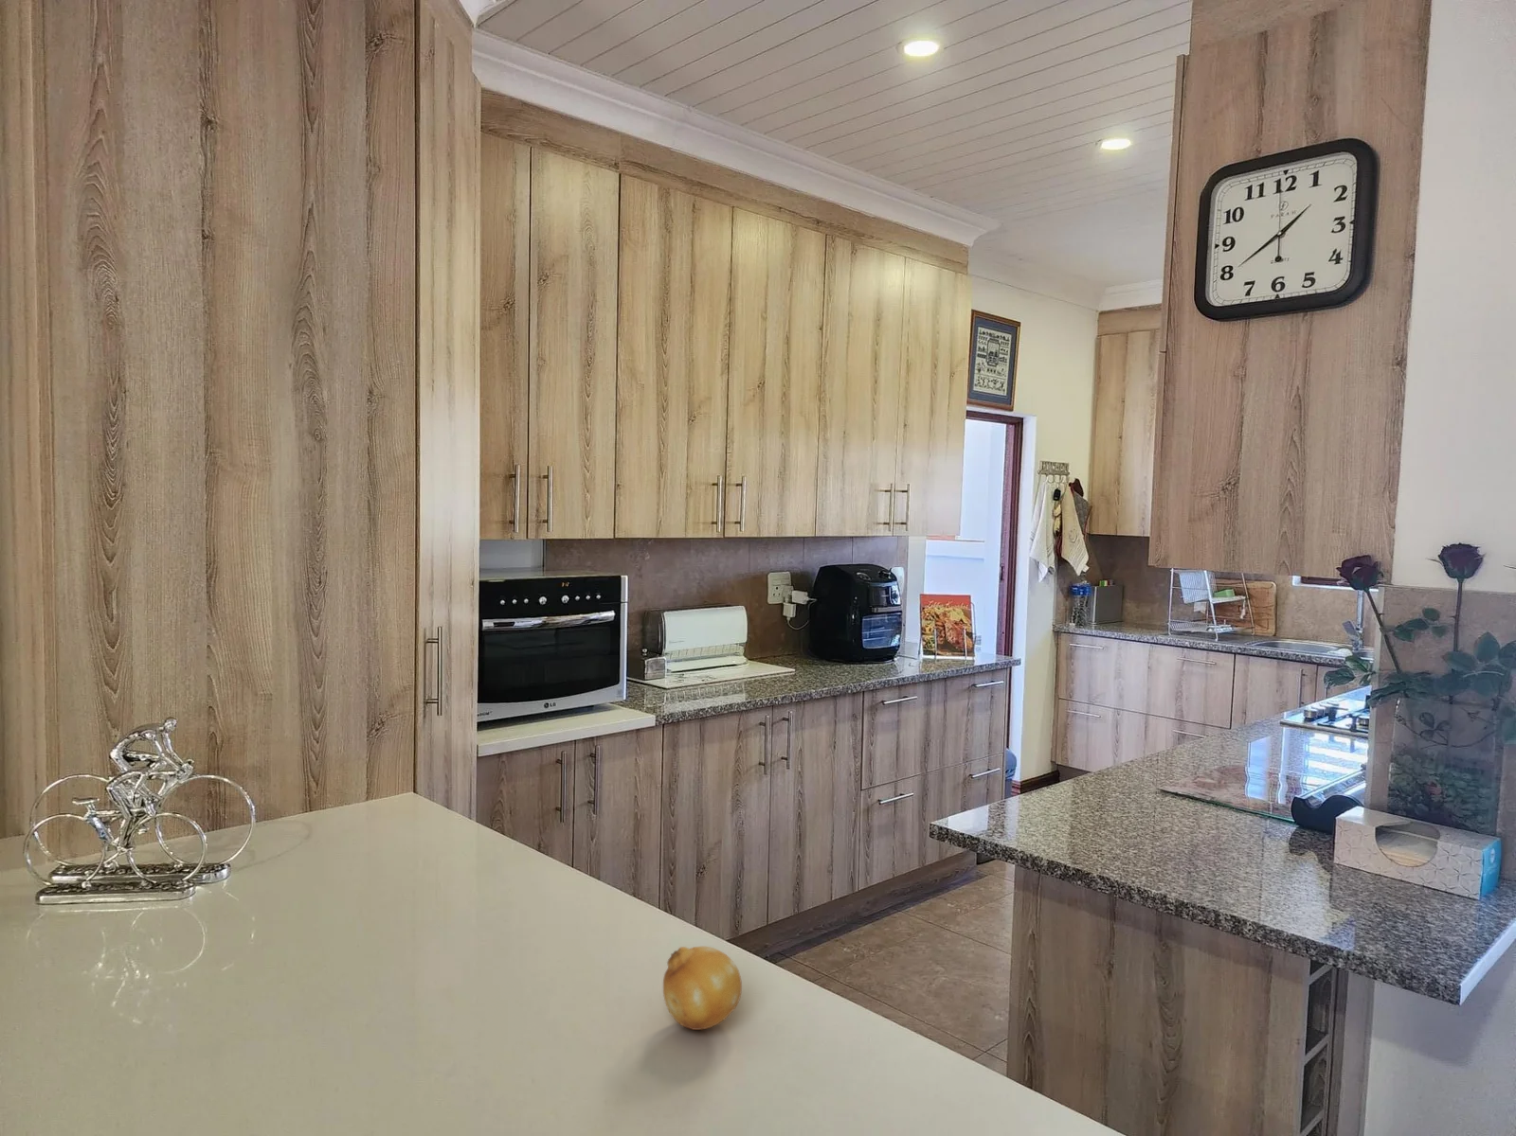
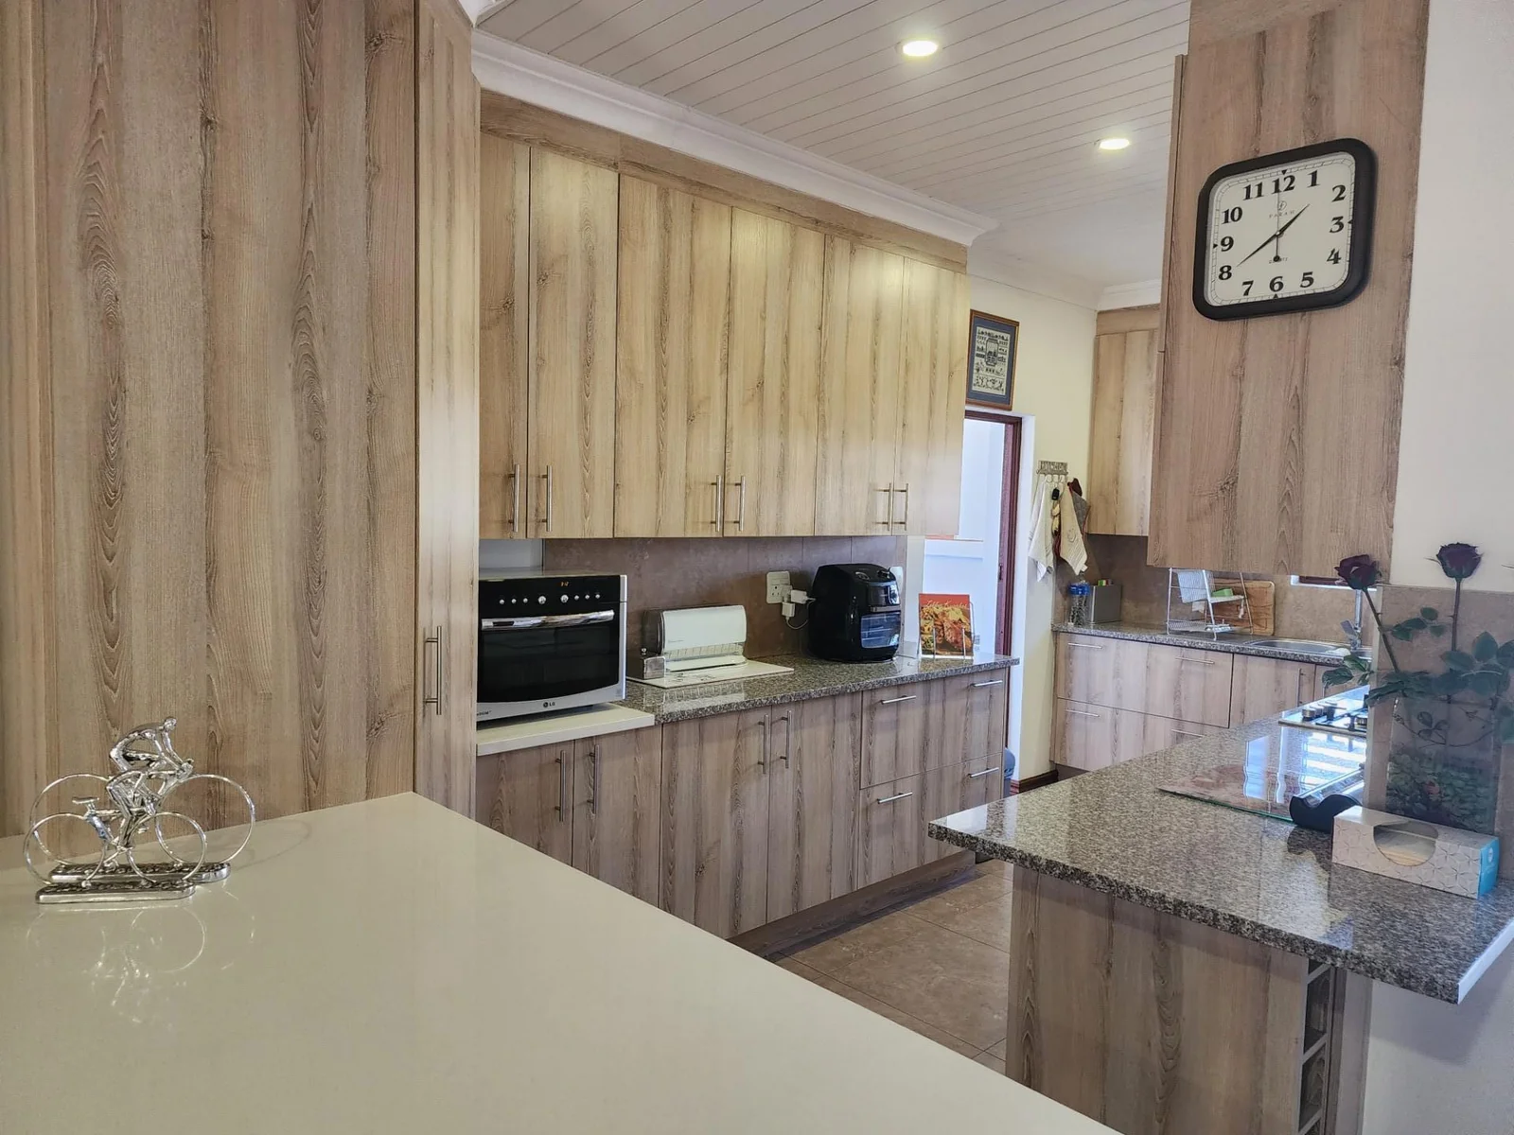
- fruit [663,946,742,1031]
